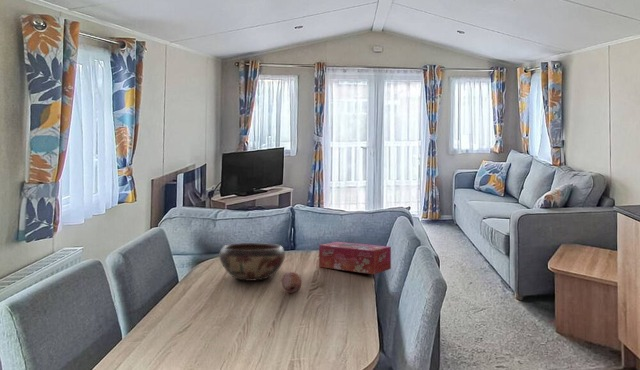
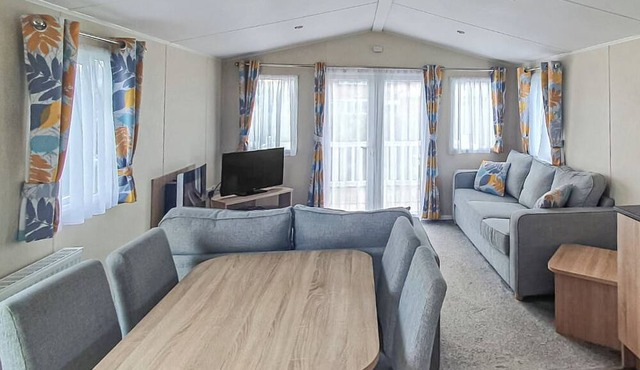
- fruit [281,271,302,294]
- tissue box [318,241,392,275]
- decorative bowl [218,242,286,282]
